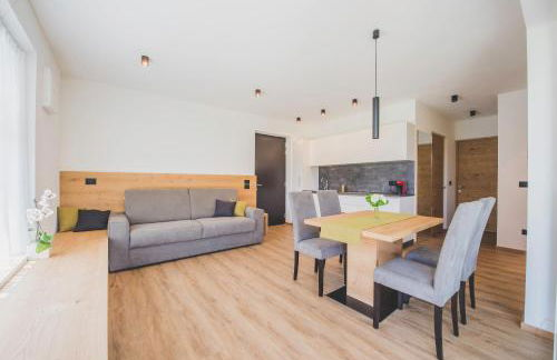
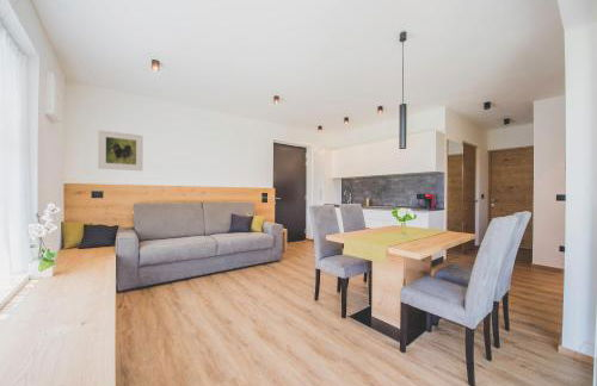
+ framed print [97,129,144,172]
